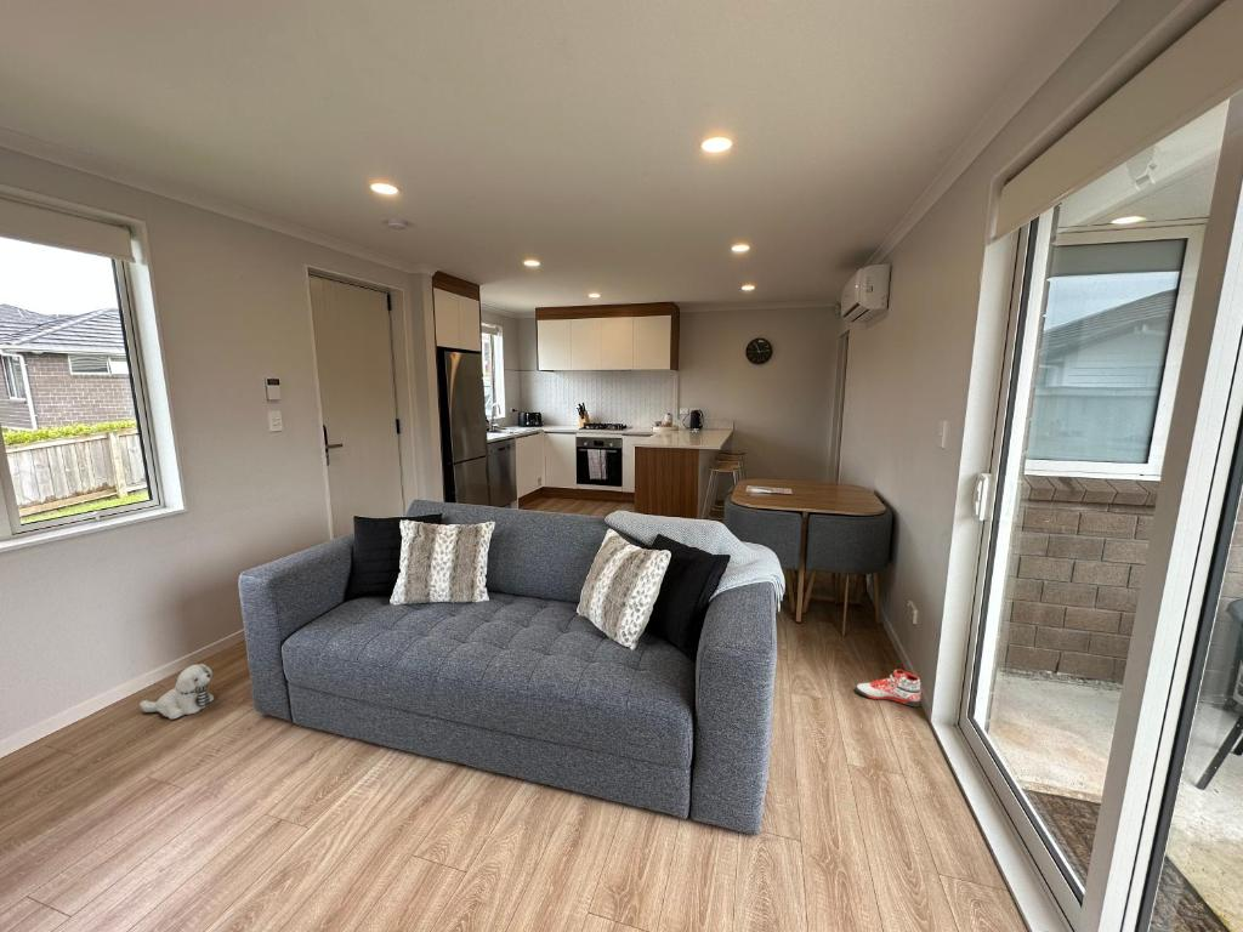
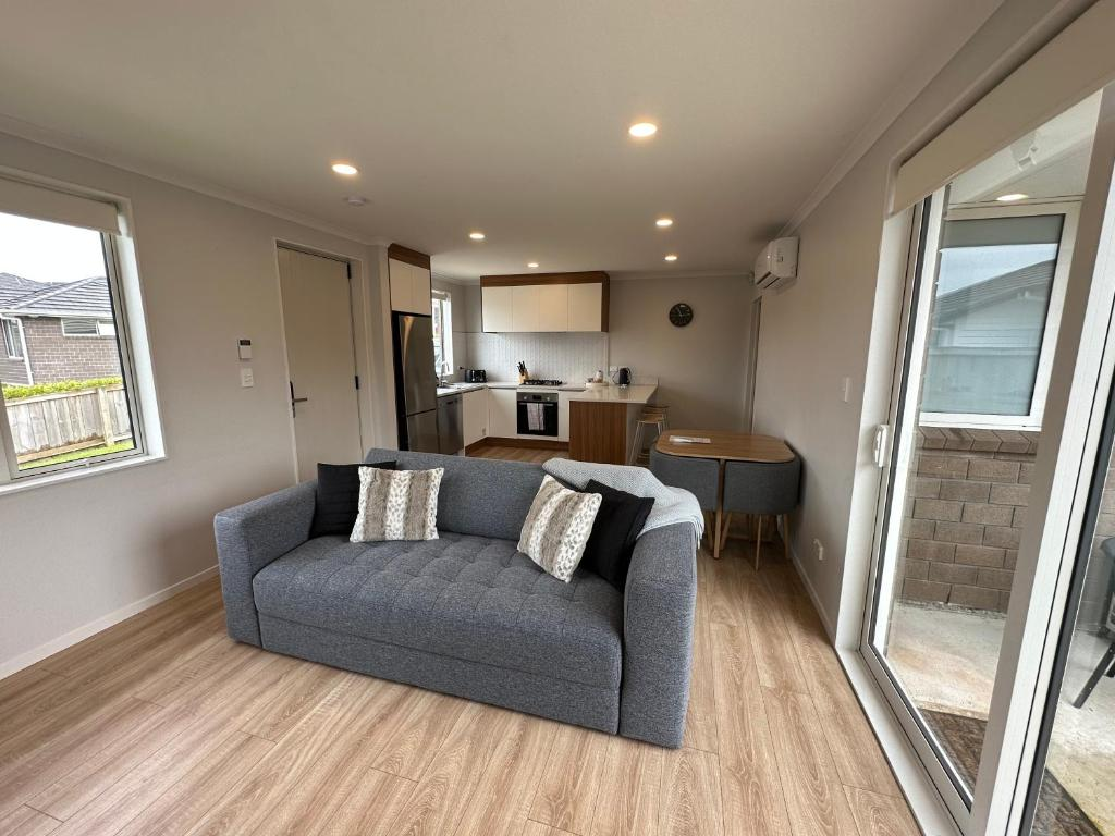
- plush toy [138,663,215,721]
- sneaker [855,669,923,707]
